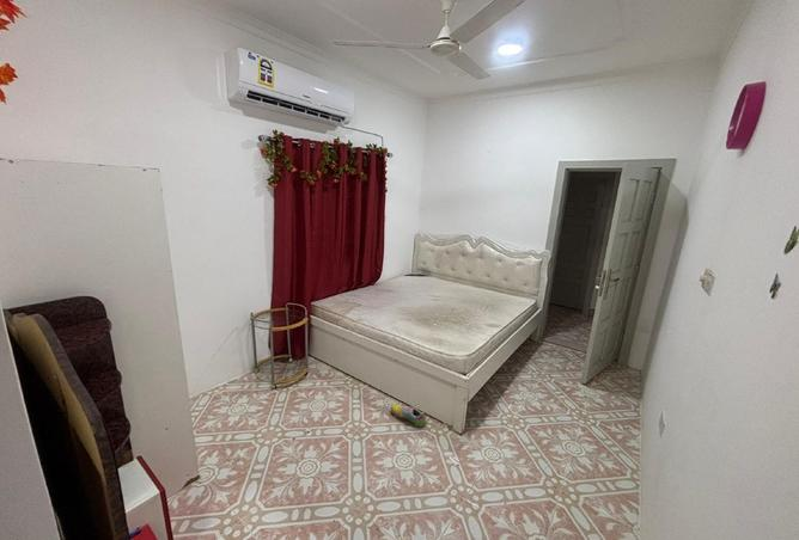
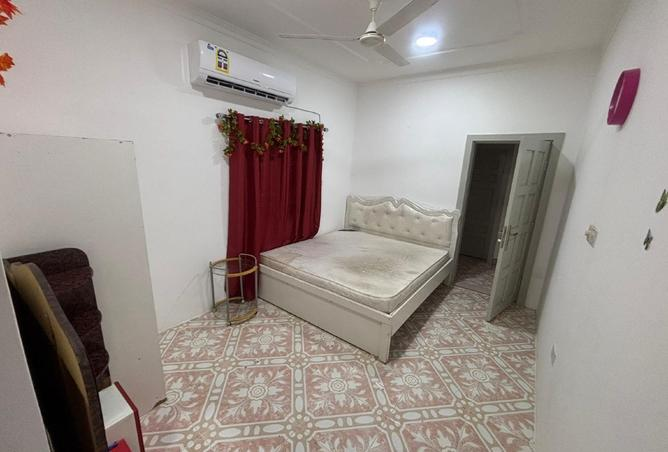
- shoe [390,404,427,428]
